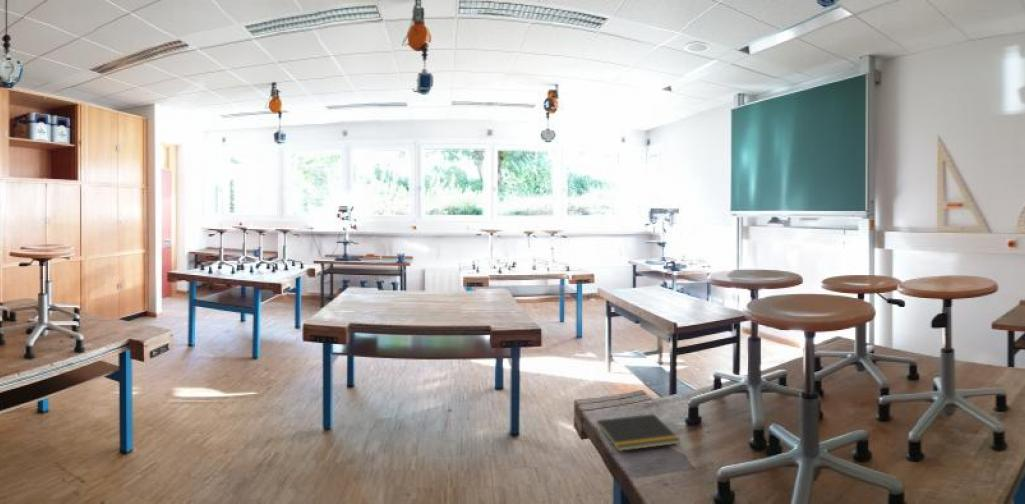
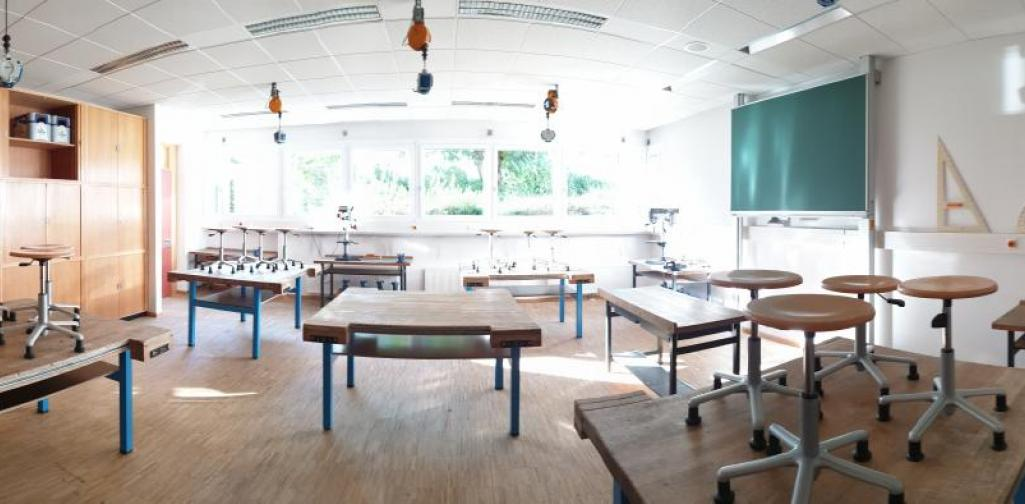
- notepad [595,413,681,452]
